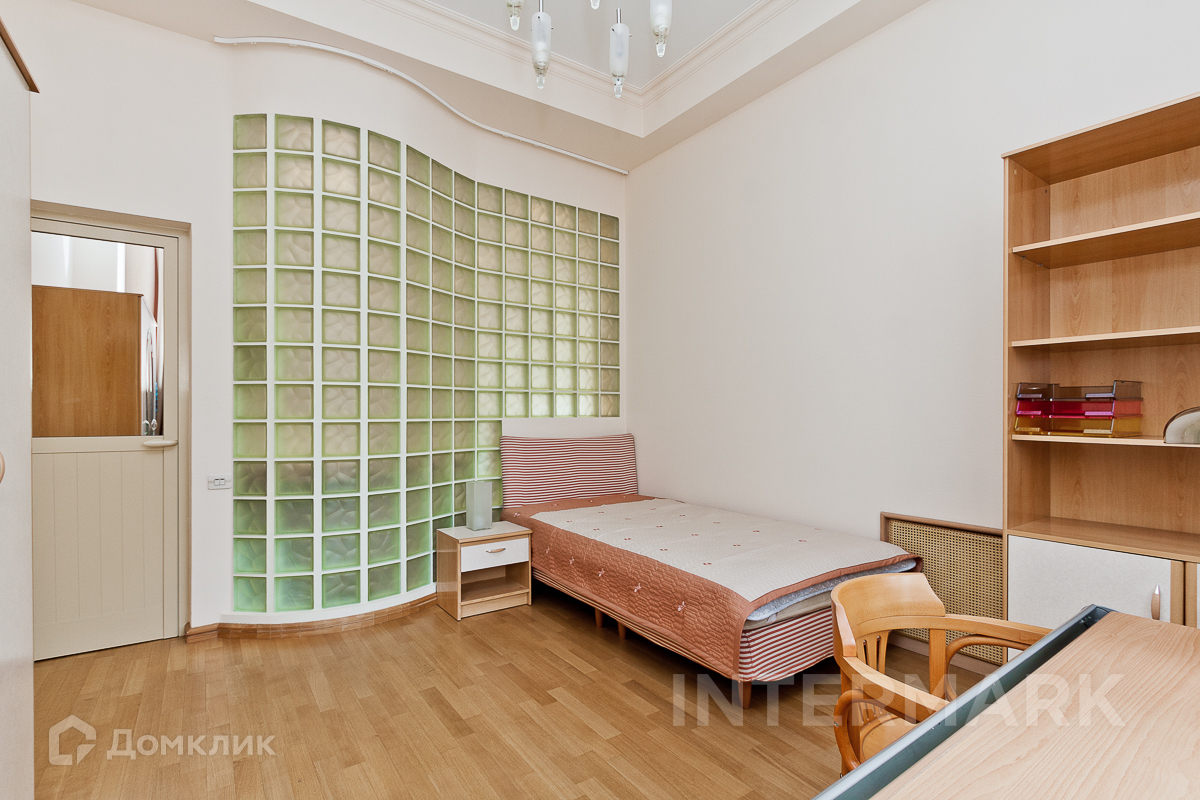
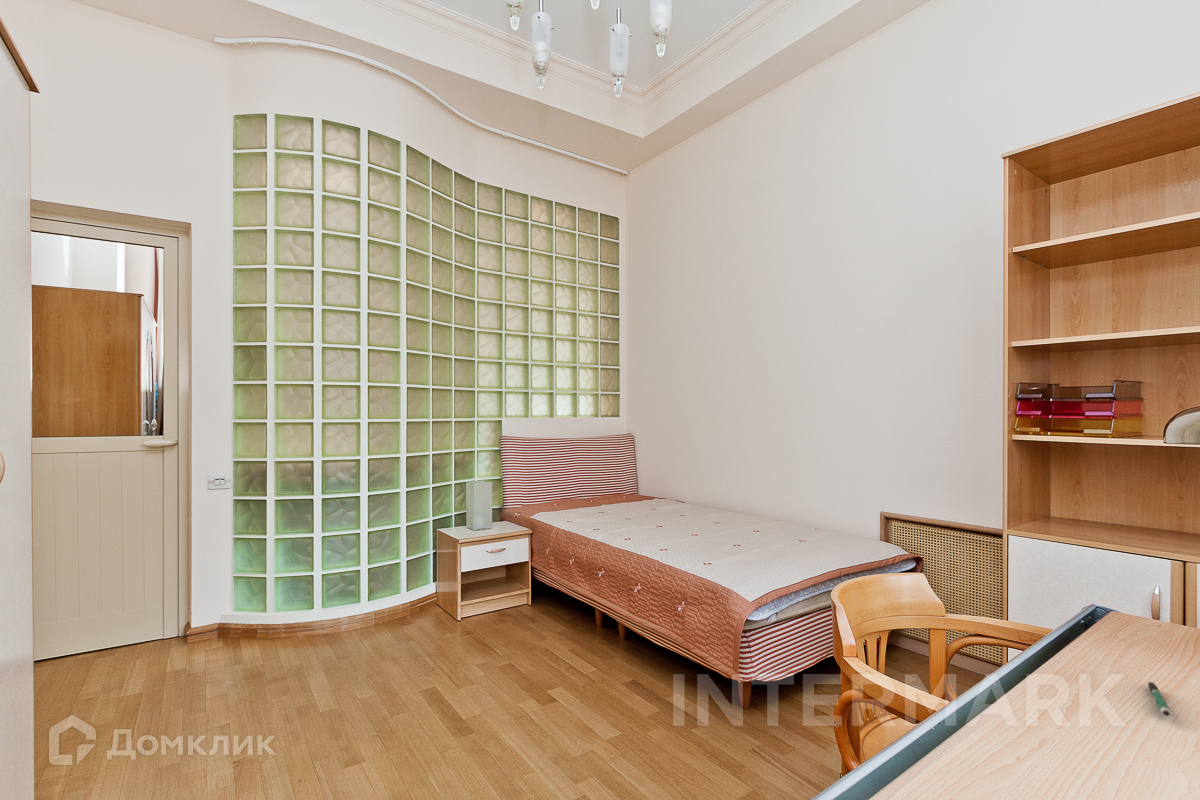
+ pen [1147,680,1171,717]
